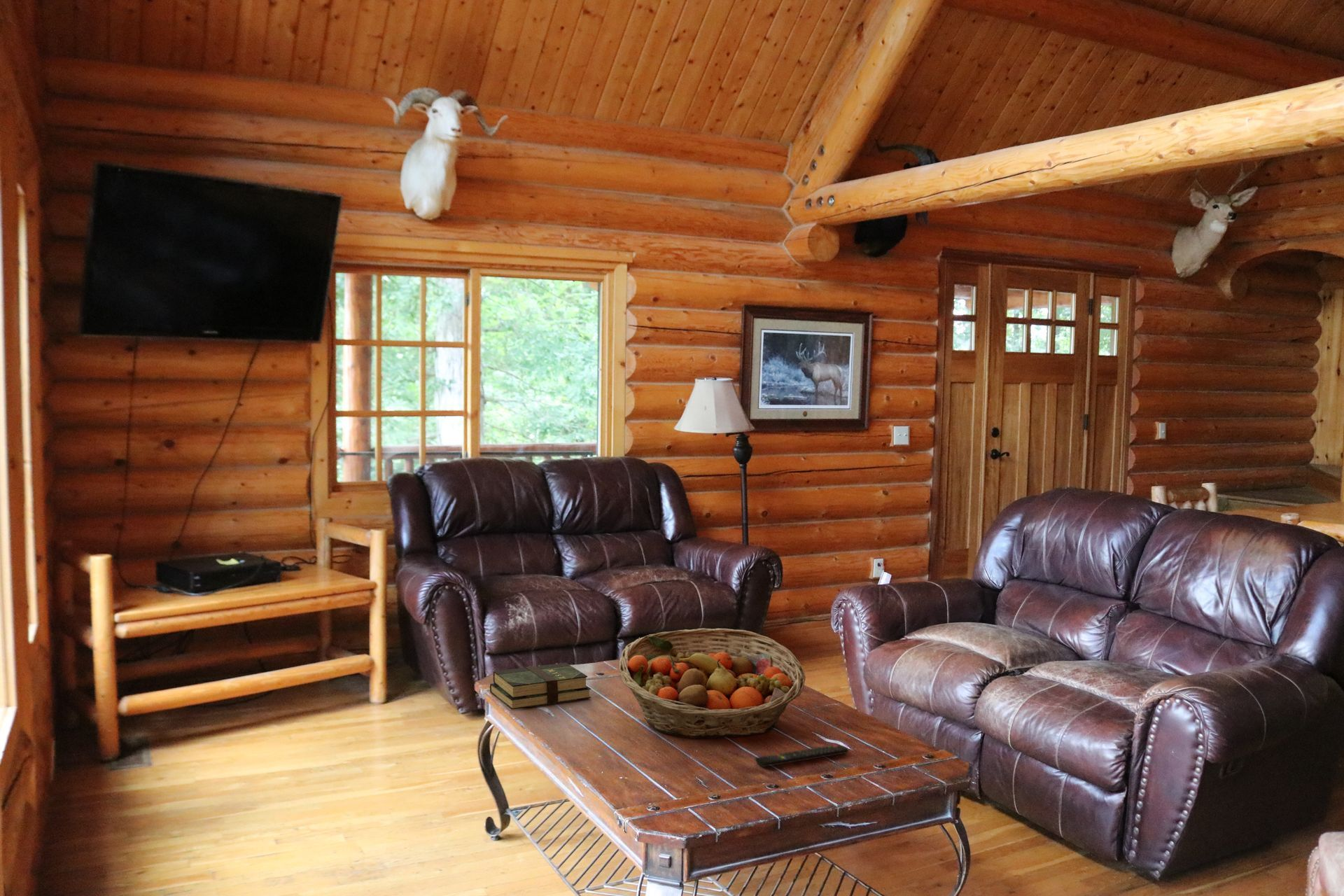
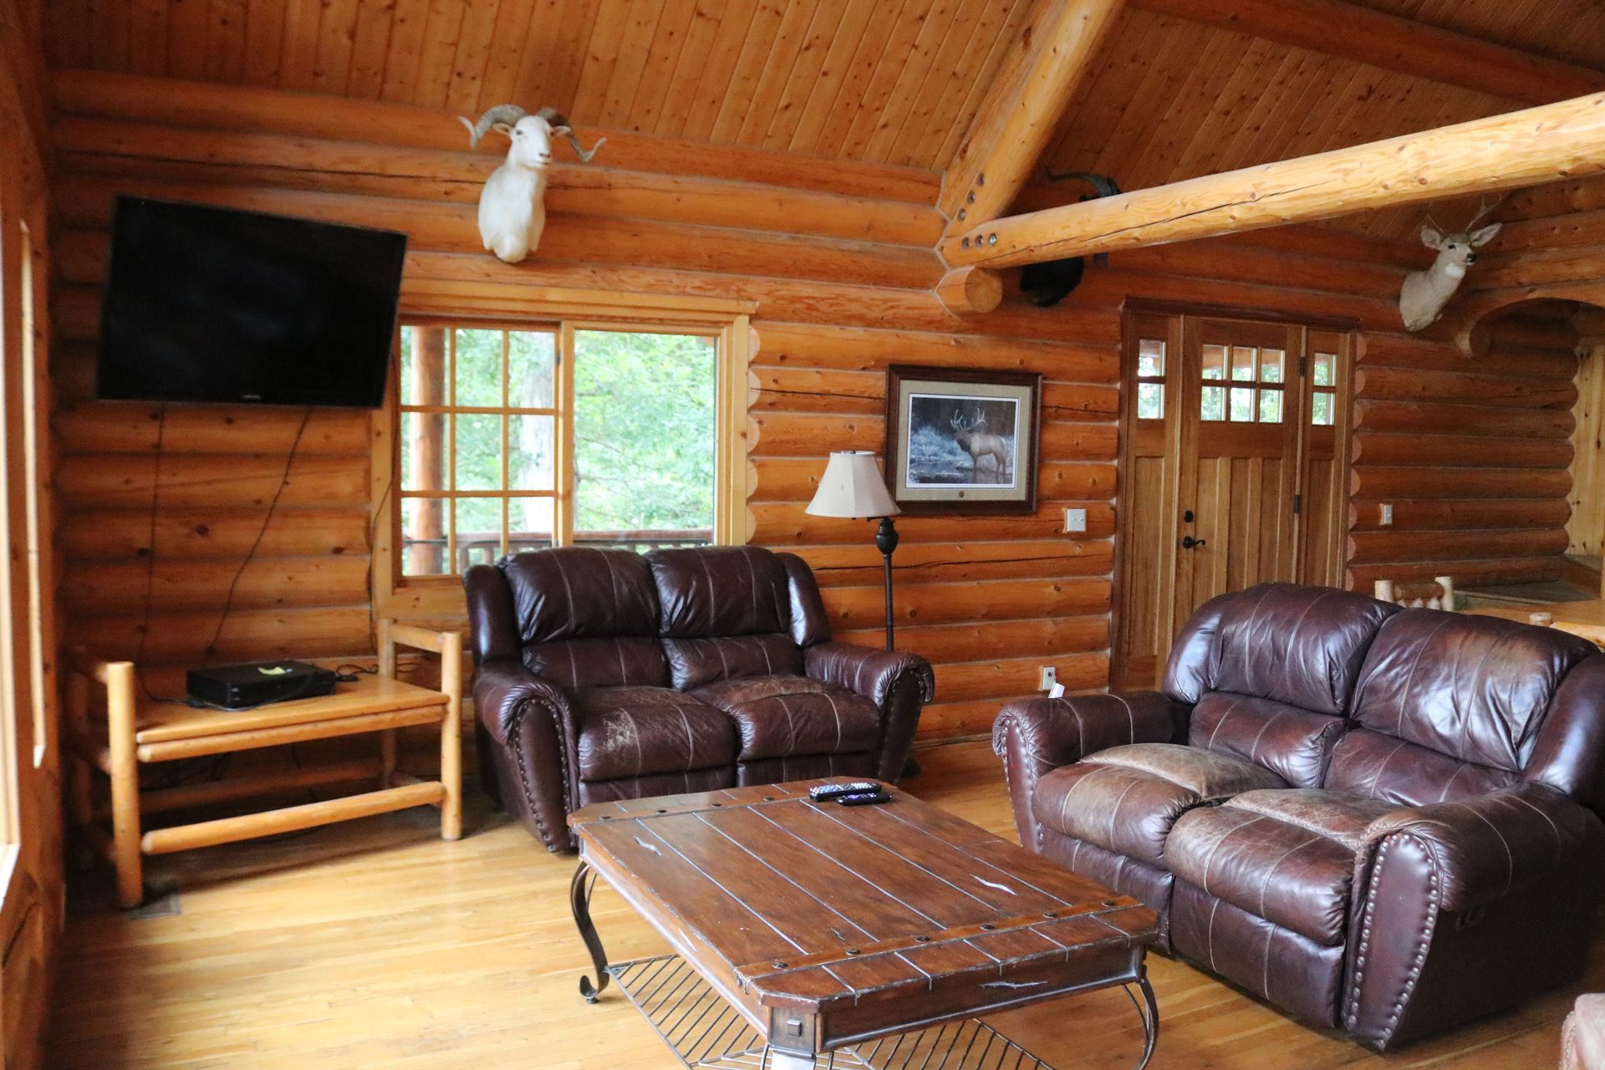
- fruit basket [618,628,806,738]
- remote control [754,743,849,768]
- book [489,662,591,710]
